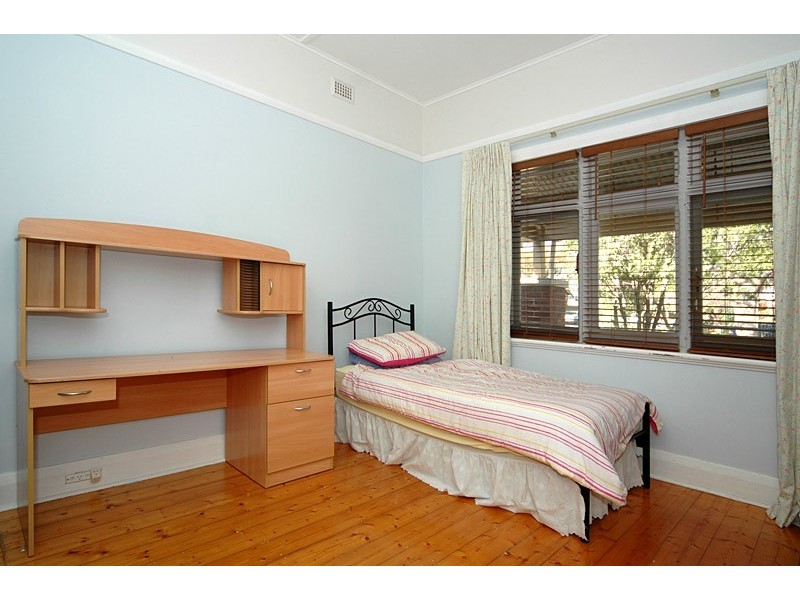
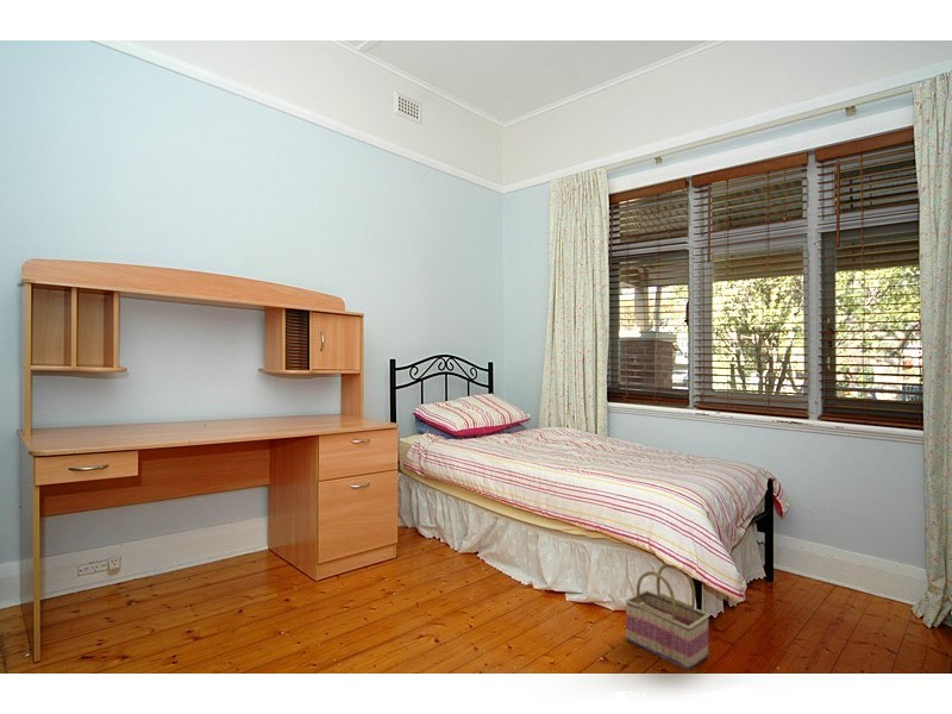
+ basket [624,563,710,671]
